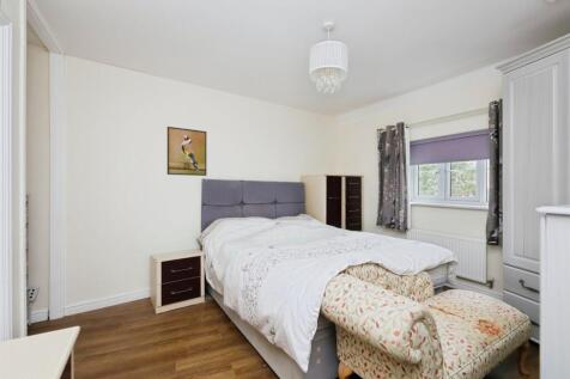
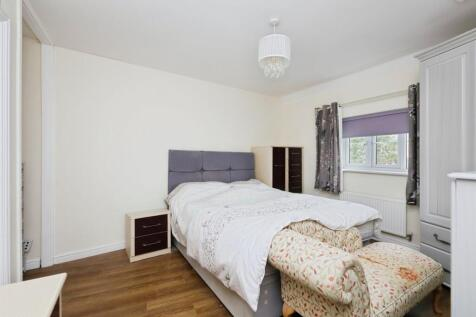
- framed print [166,126,207,177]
